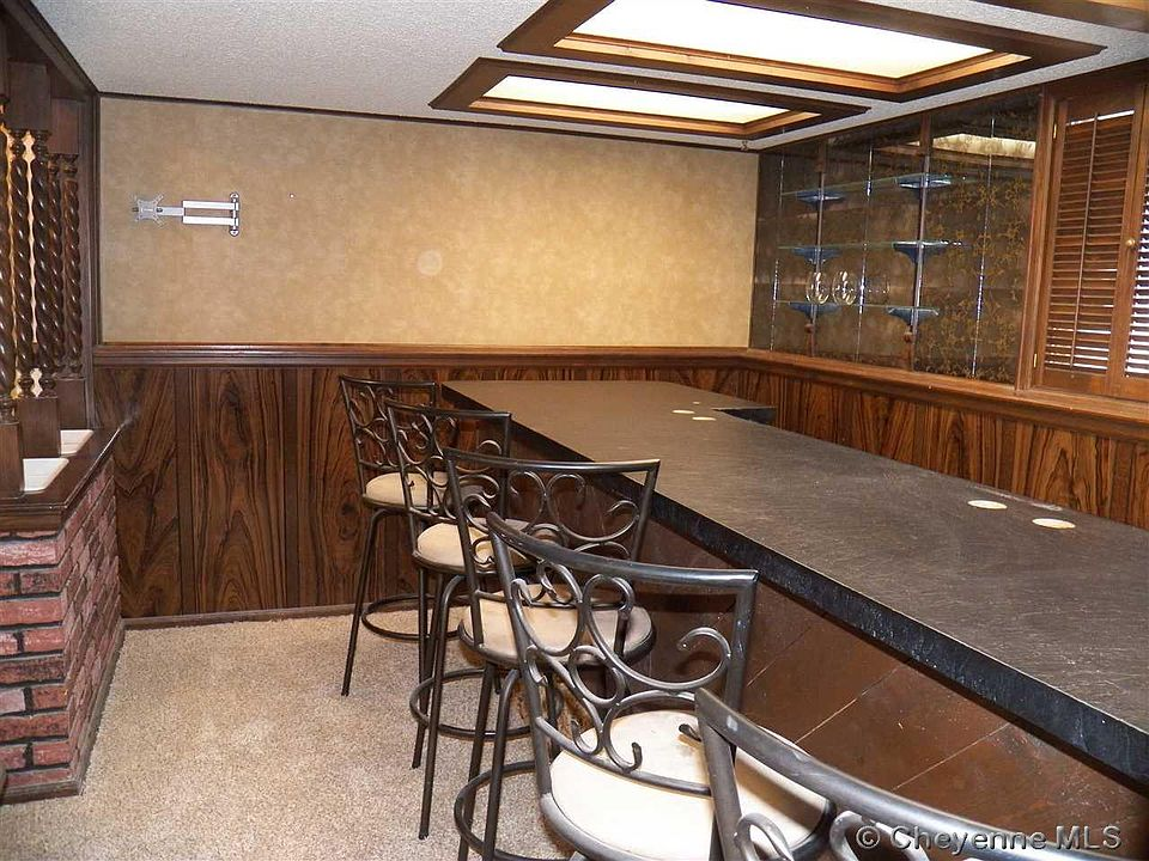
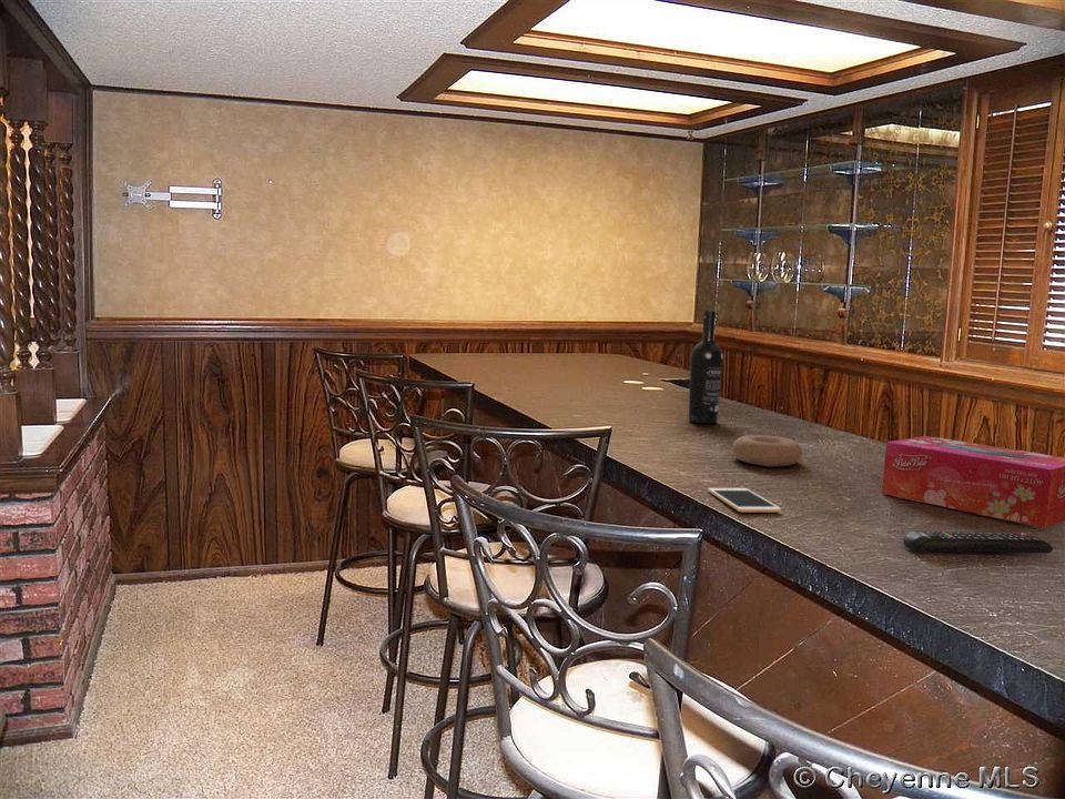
+ tissue box [881,435,1065,529]
+ cell phone [707,487,782,513]
+ remote control [902,529,1054,554]
+ bowl [731,434,803,467]
+ wine bottle [688,310,724,425]
